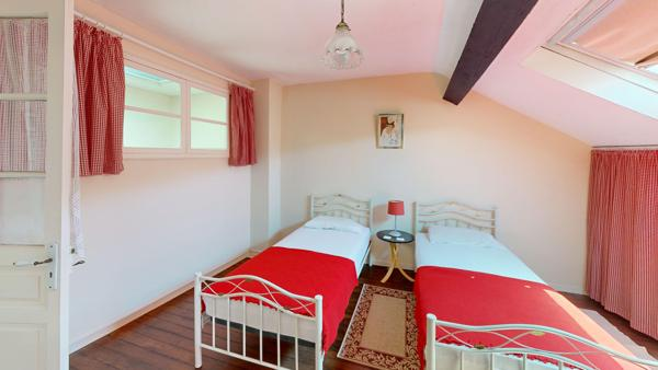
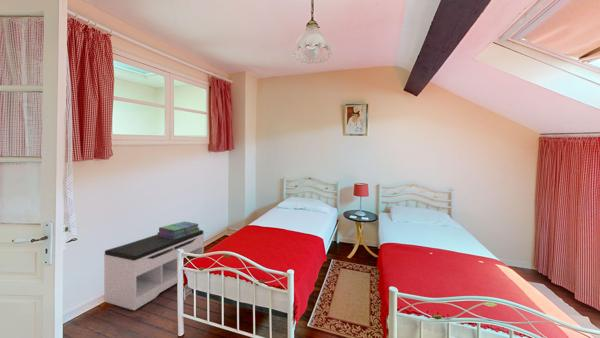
+ bench [103,229,205,311]
+ stack of books [157,220,200,239]
